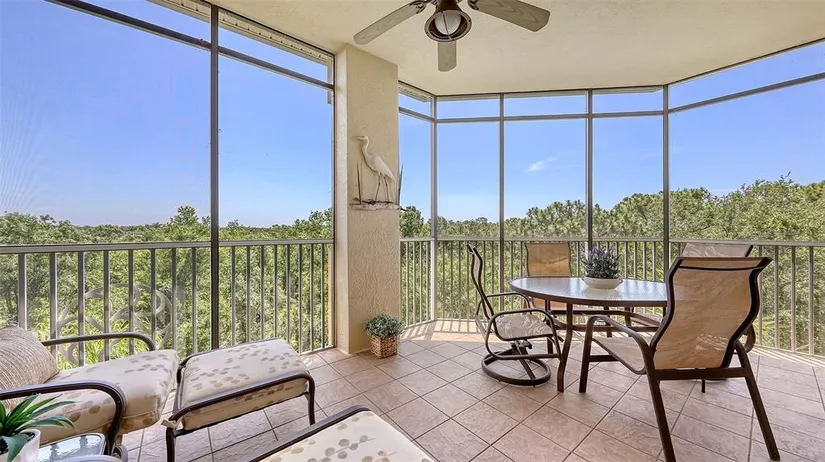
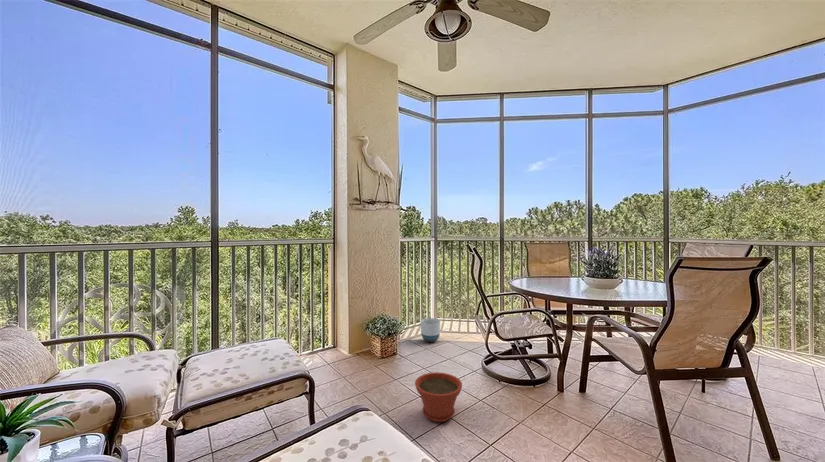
+ planter [420,317,441,343]
+ plant pot [414,371,463,423]
